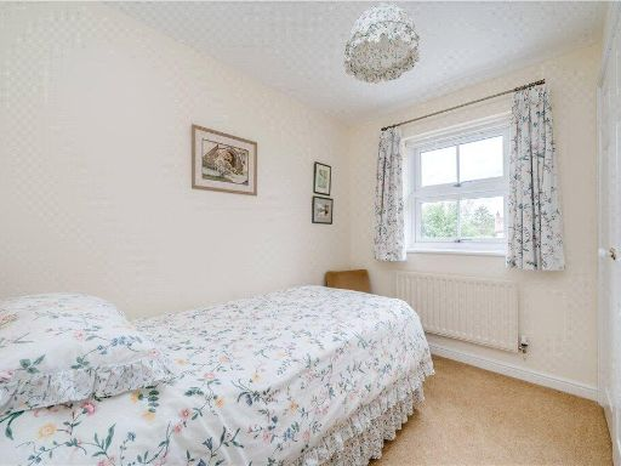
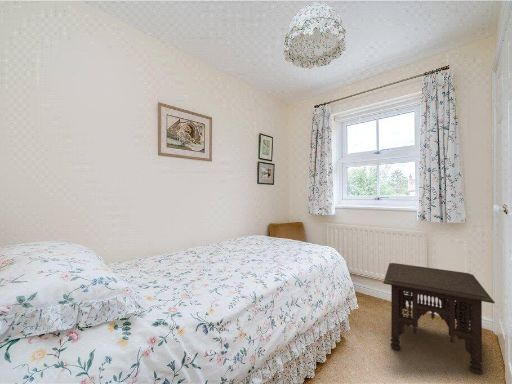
+ side table [382,262,496,376]
